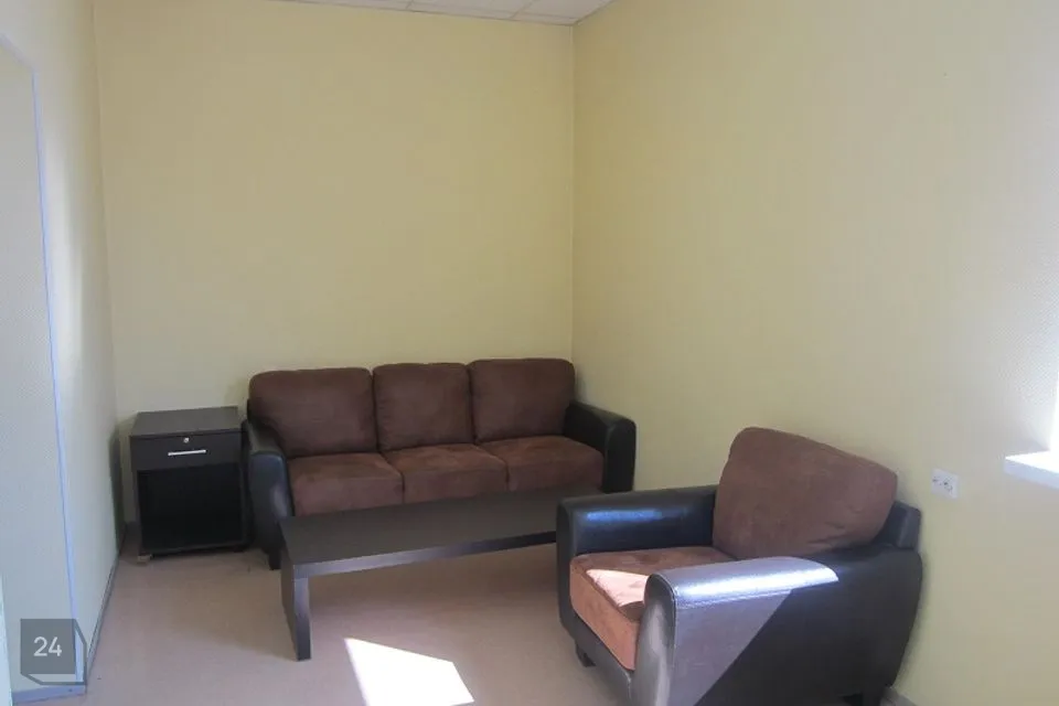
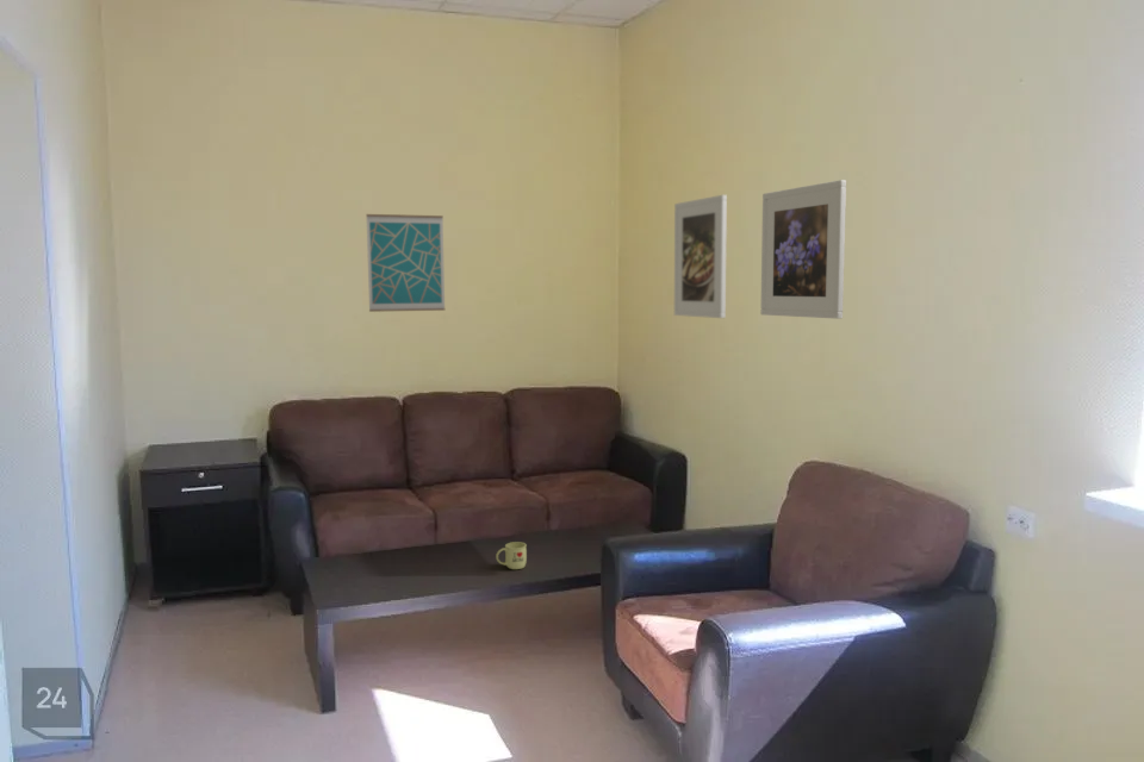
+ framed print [759,179,847,320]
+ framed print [673,194,728,319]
+ wall art [365,213,446,313]
+ mug [495,541,528,570]
